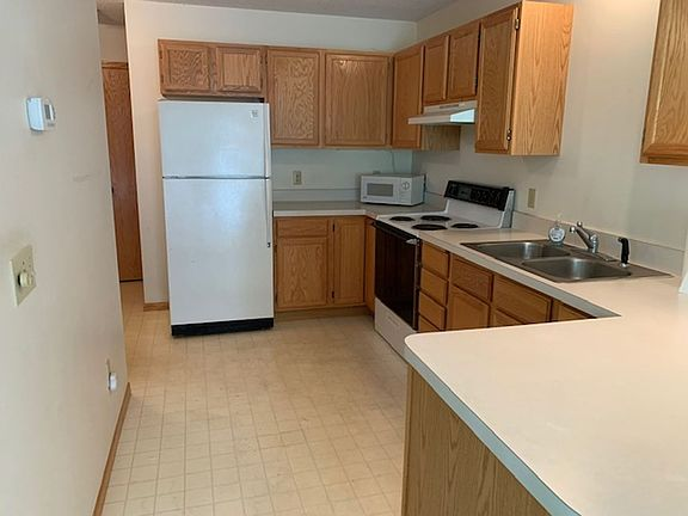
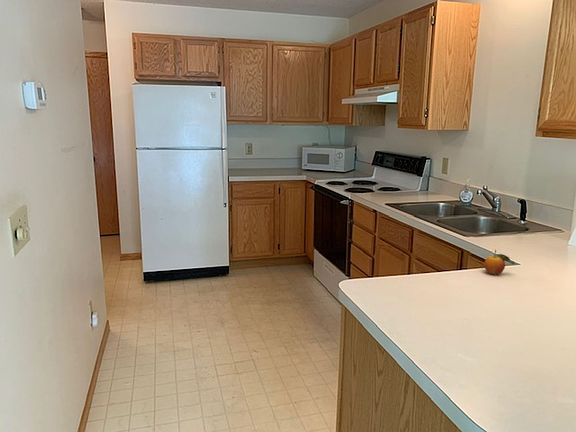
+ fruit [483,249,517,276]
